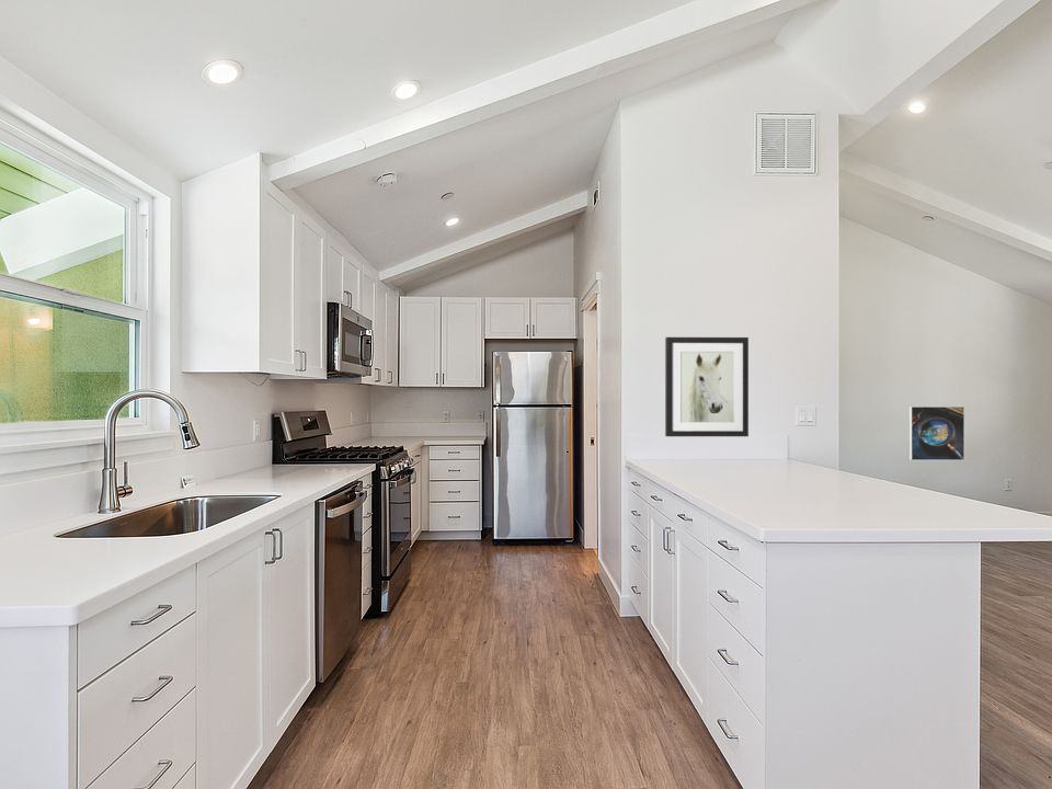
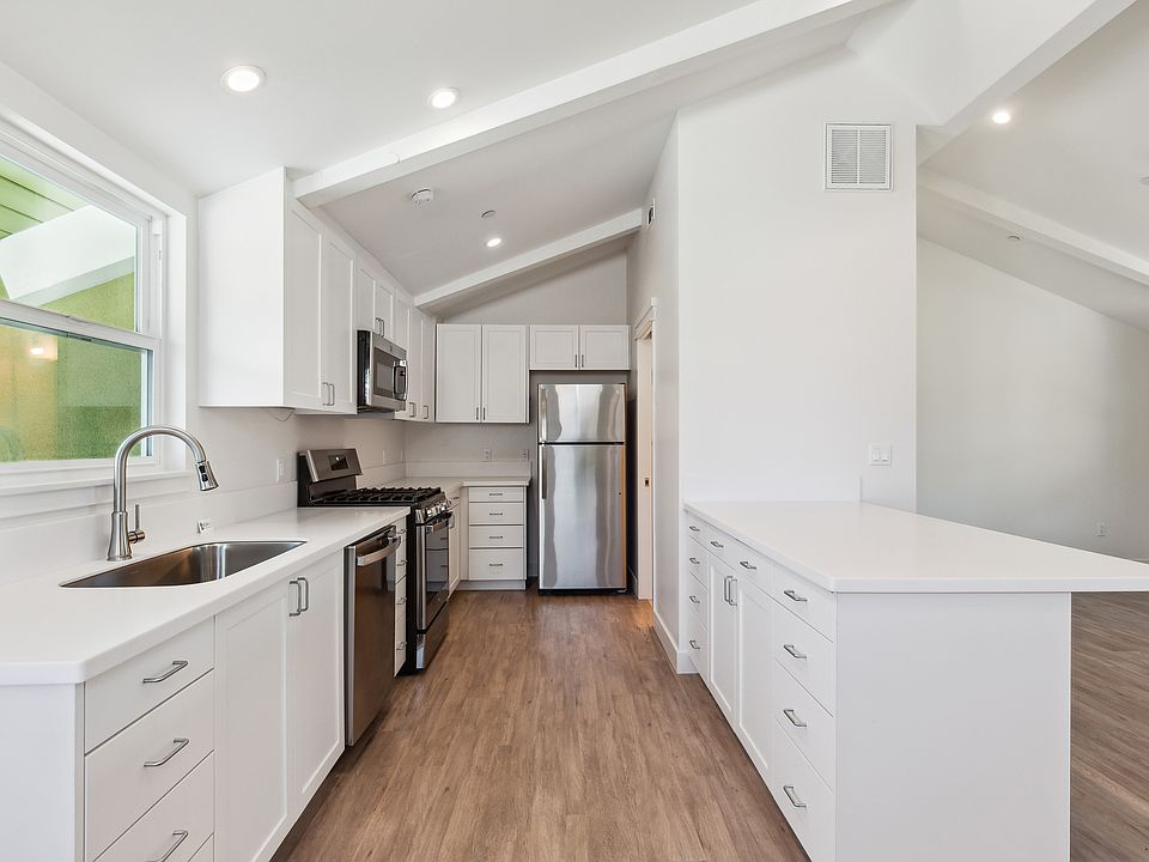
- wall art [664,336,750,437]
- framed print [908,405,965,461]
